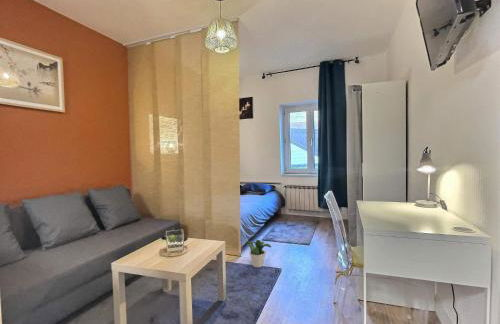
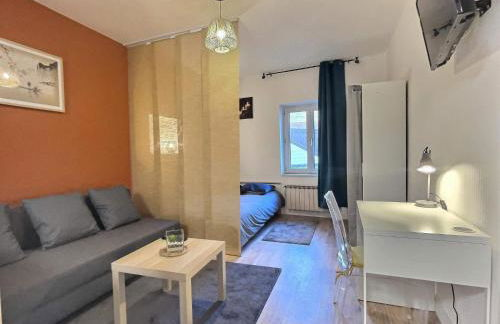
- potted plant [245,239,272,268]
